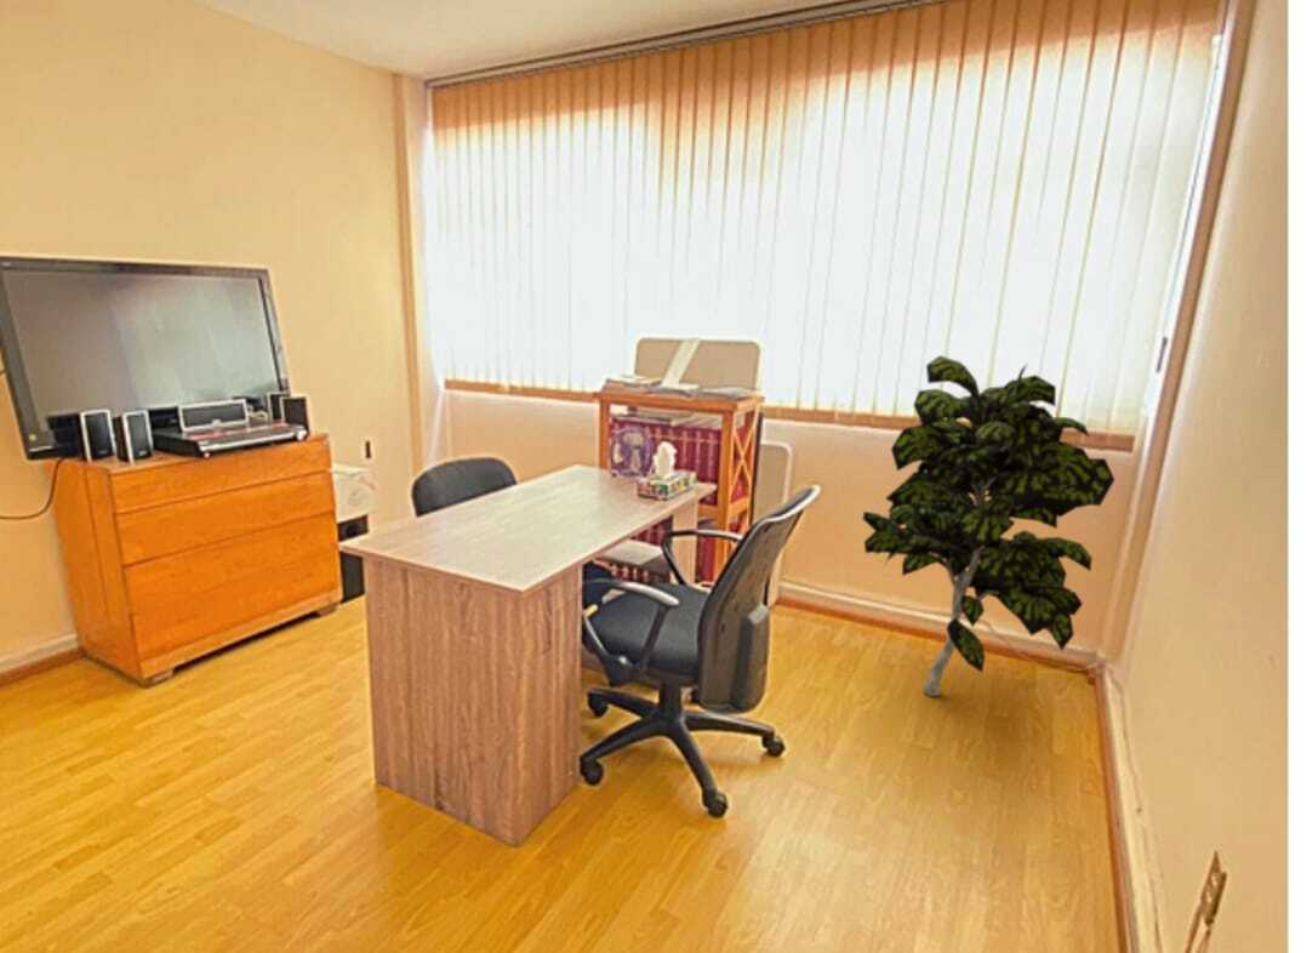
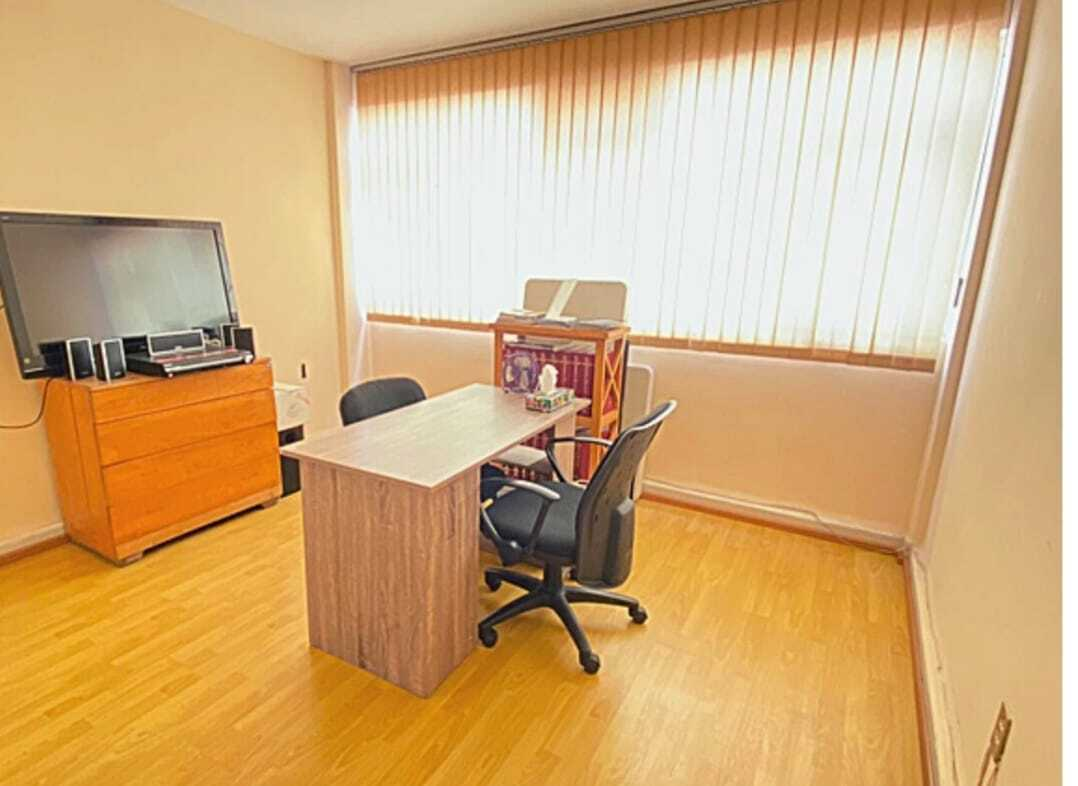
- indoor plant [861,354,1117,698]
